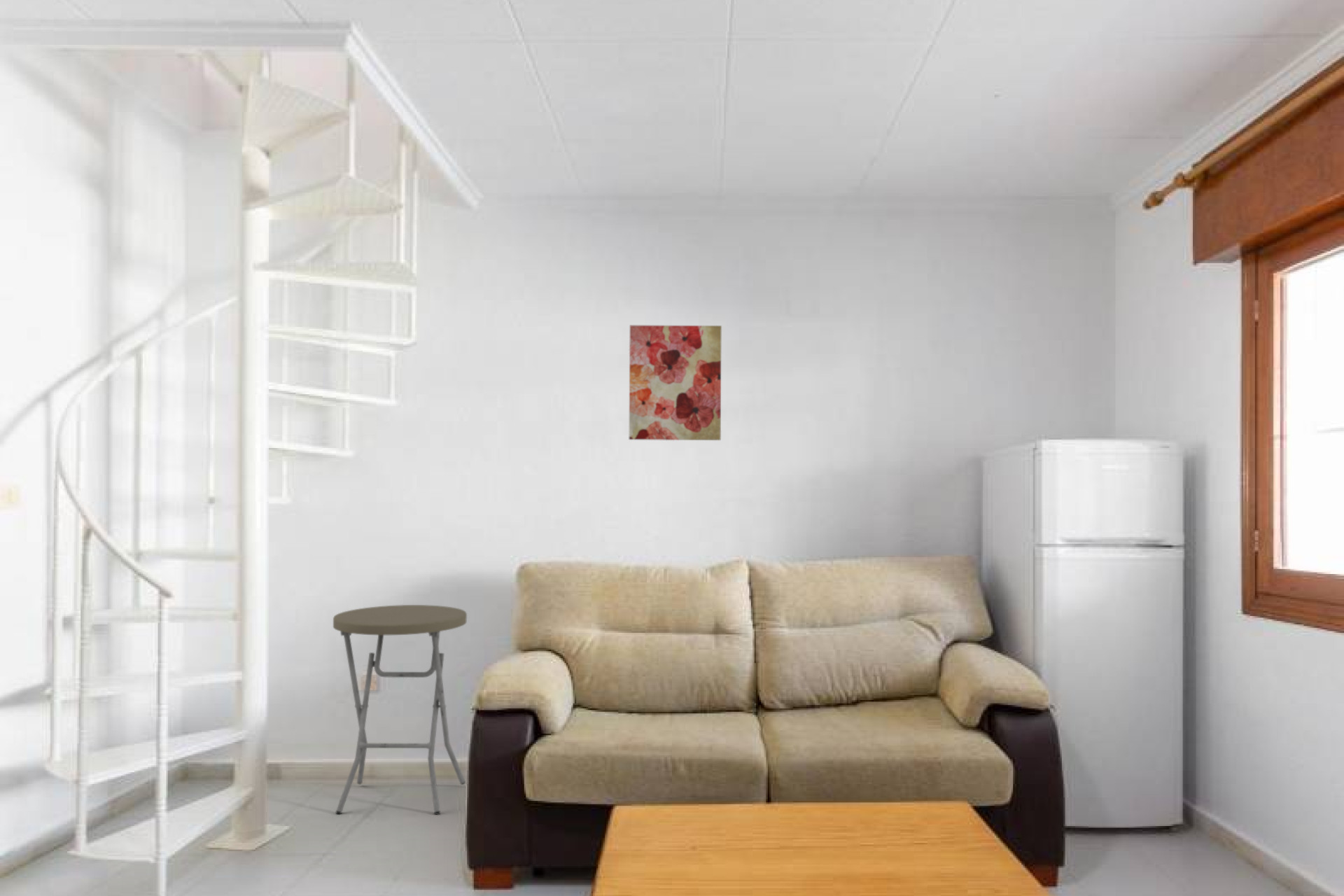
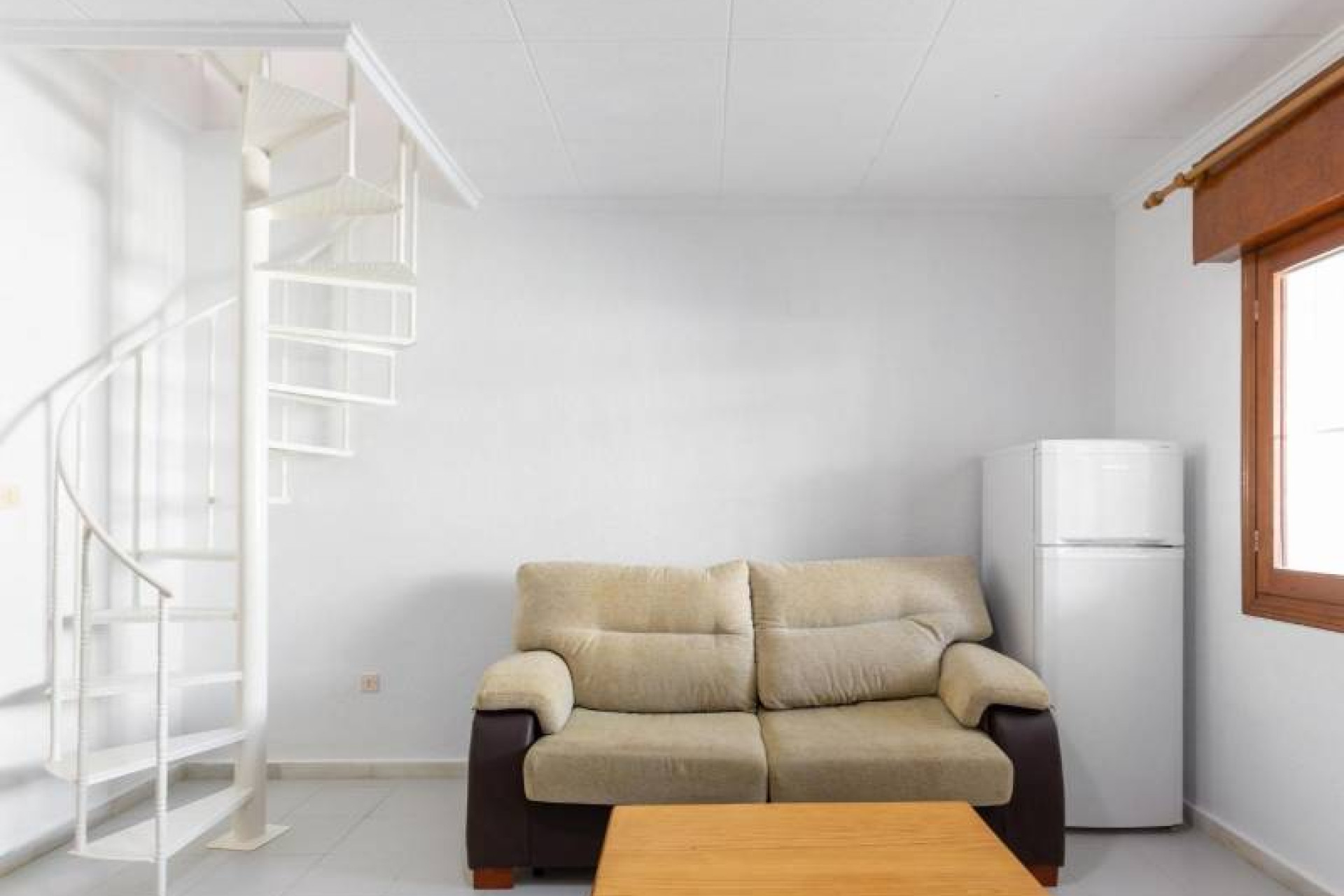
- wall art [629,325,722,441]
- side table [332,604,468,816]
